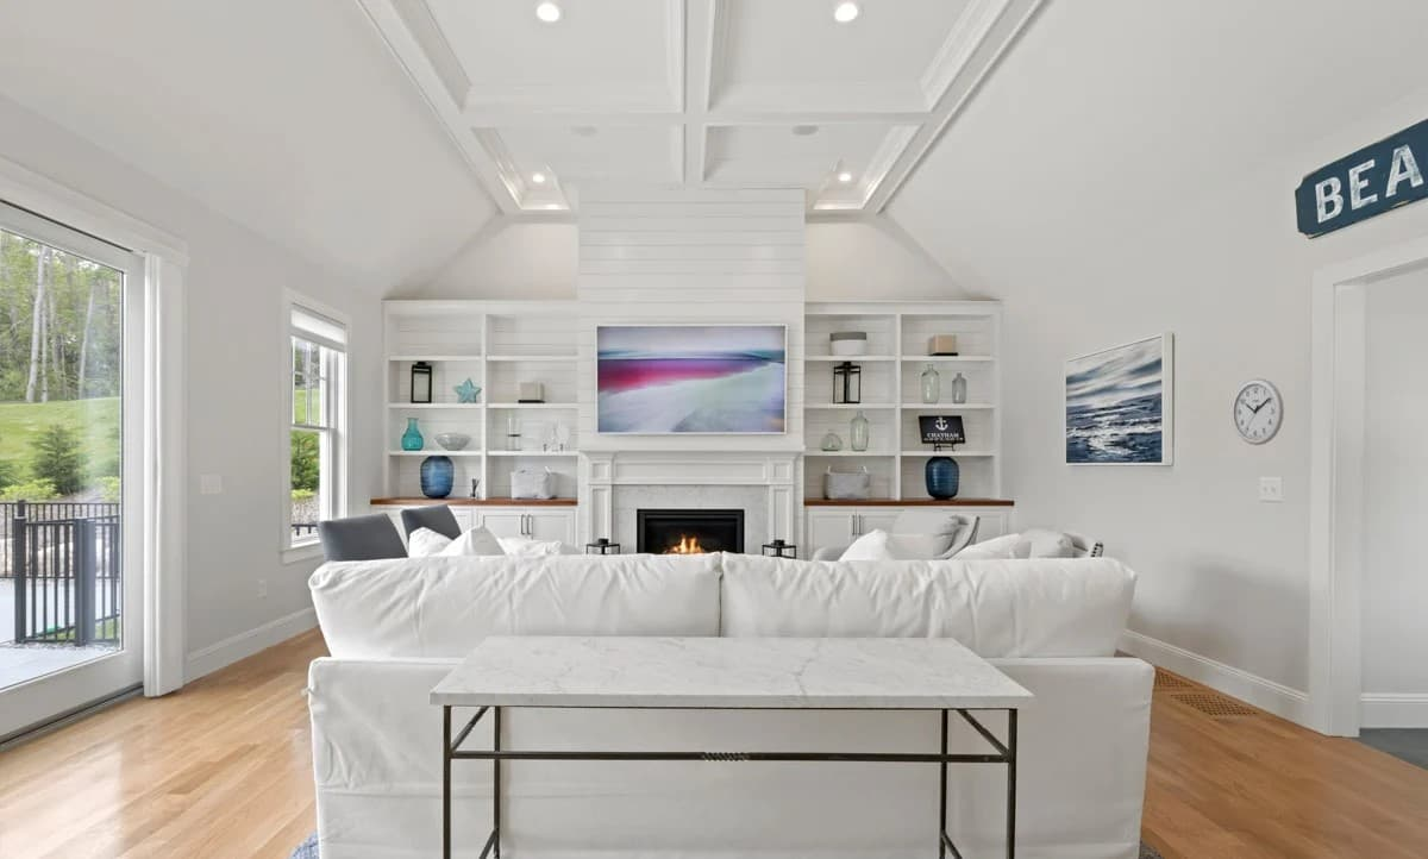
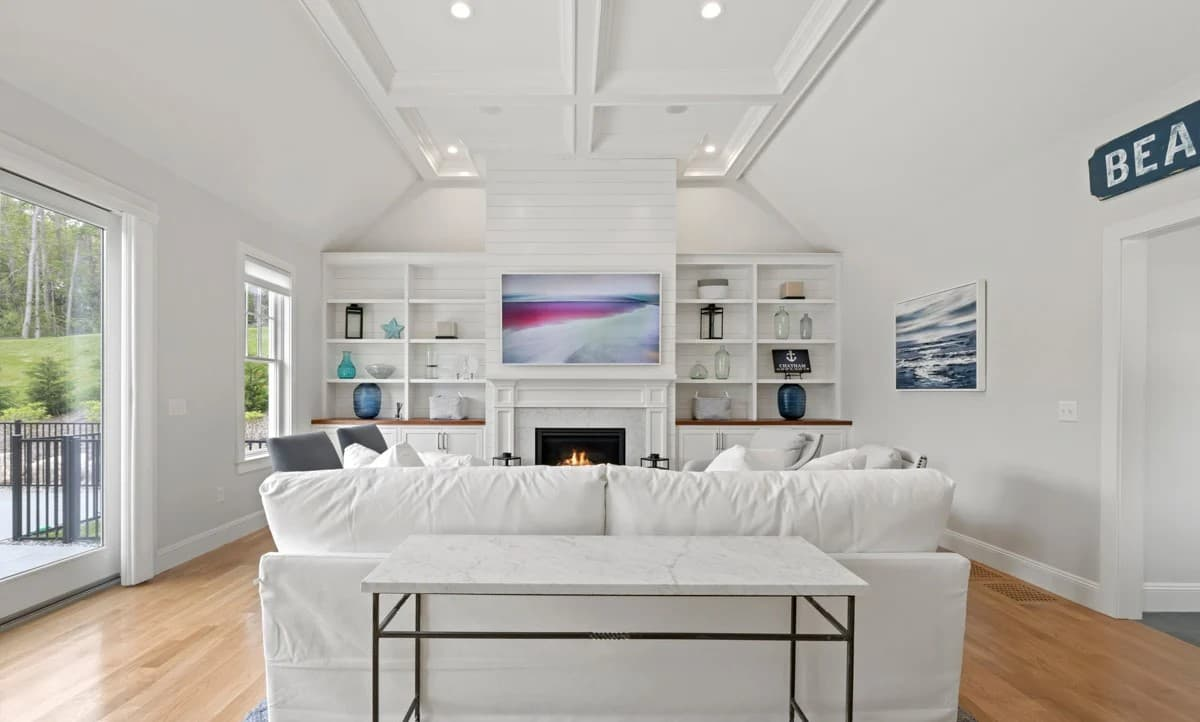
- wall clock [1230,377,1285,446]
